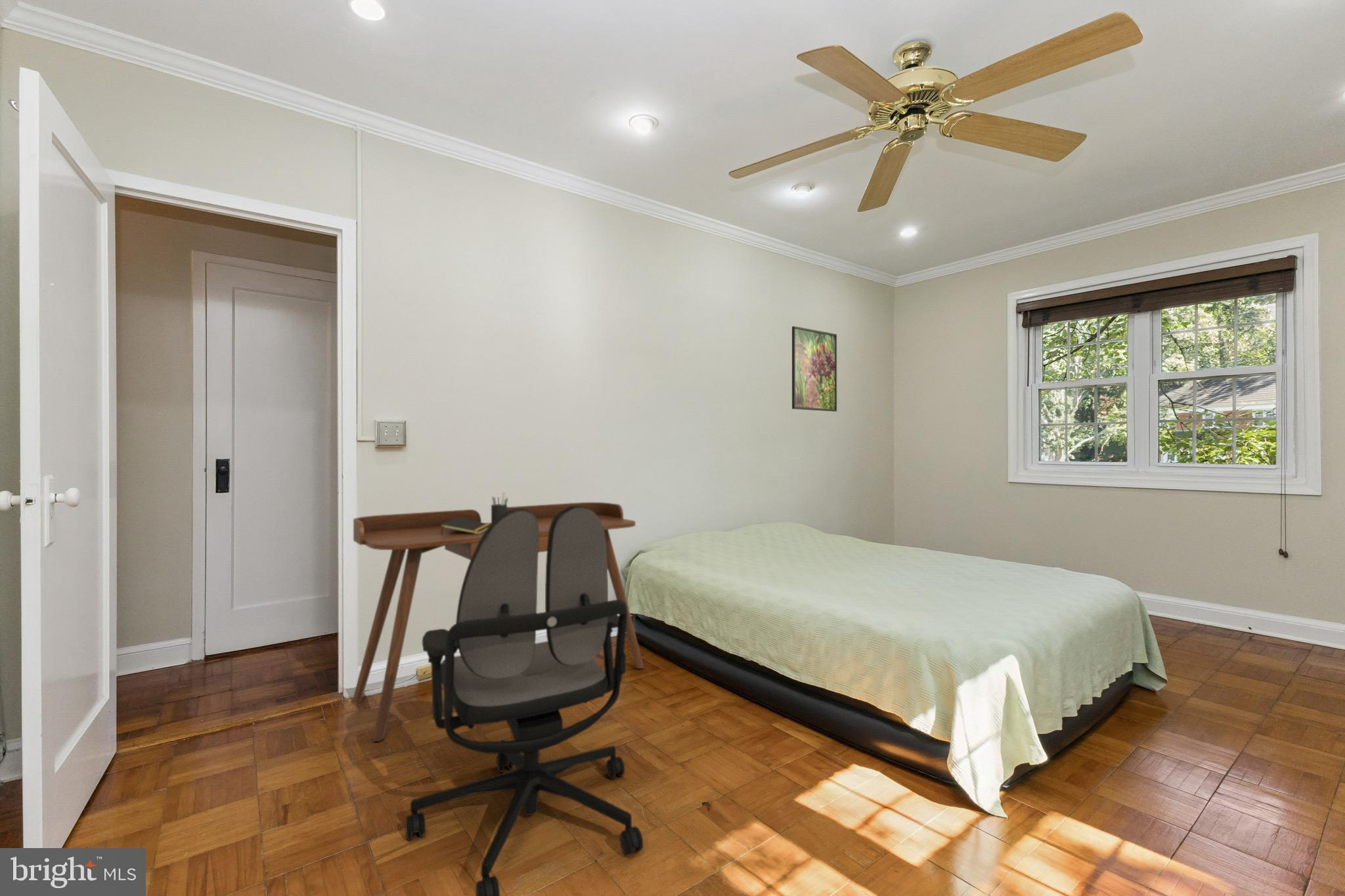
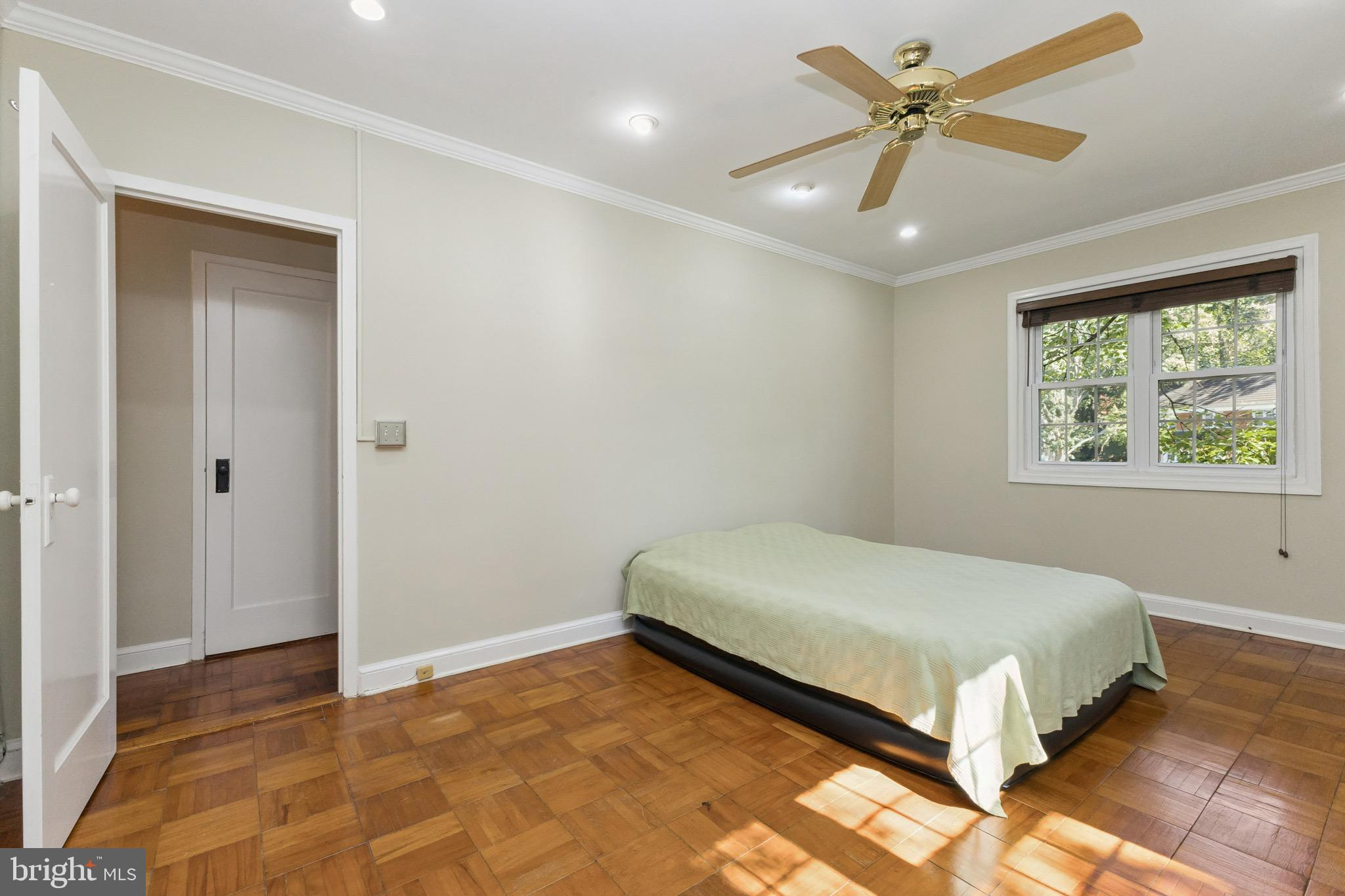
- office chair [405,505,644,896]
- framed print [791,326,837,412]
- notepad [441,518,491,535]
- pen holder [491,492,509,524]
- desk [351,501,645,742]
